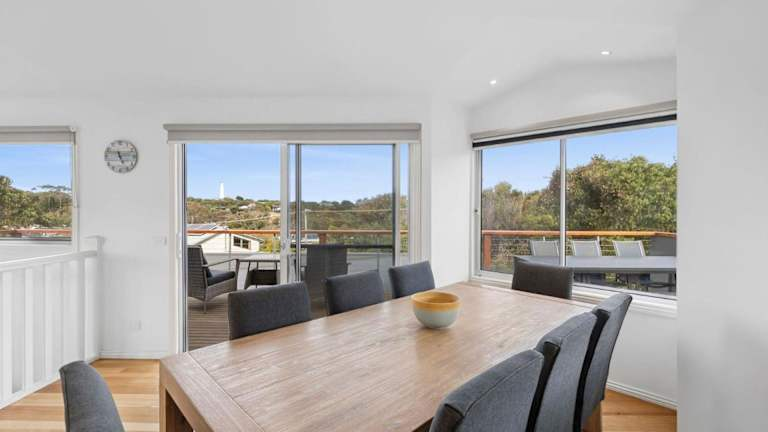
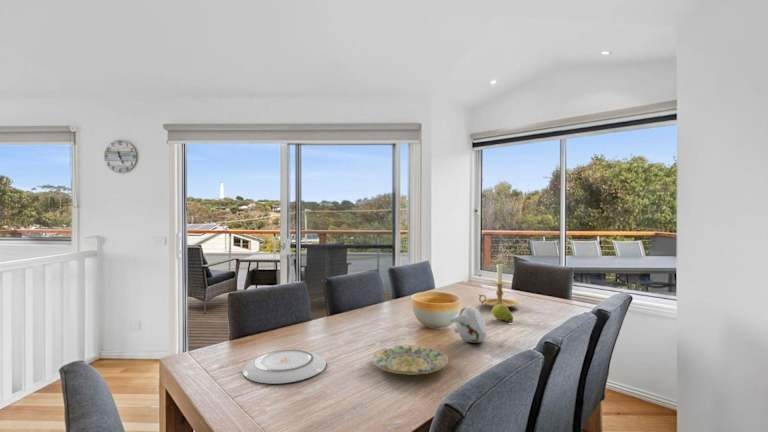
+ fruit [490,305,514,322]
+ plate [370,344,449,376]
+ candle holder [478,261,519,309]
+ plate [242,349,327,385]
+ teapot [448,305,487,344]
